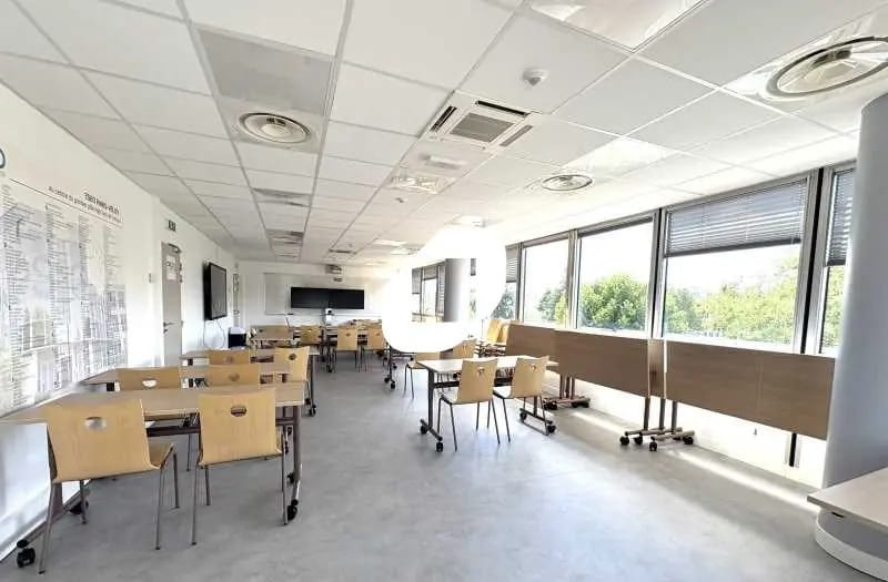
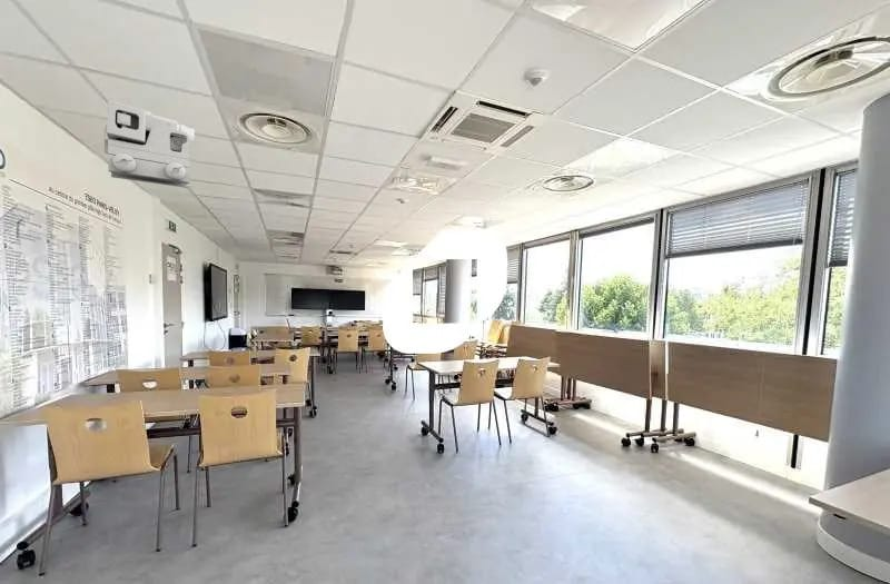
+ total station [103,99,196,189]
